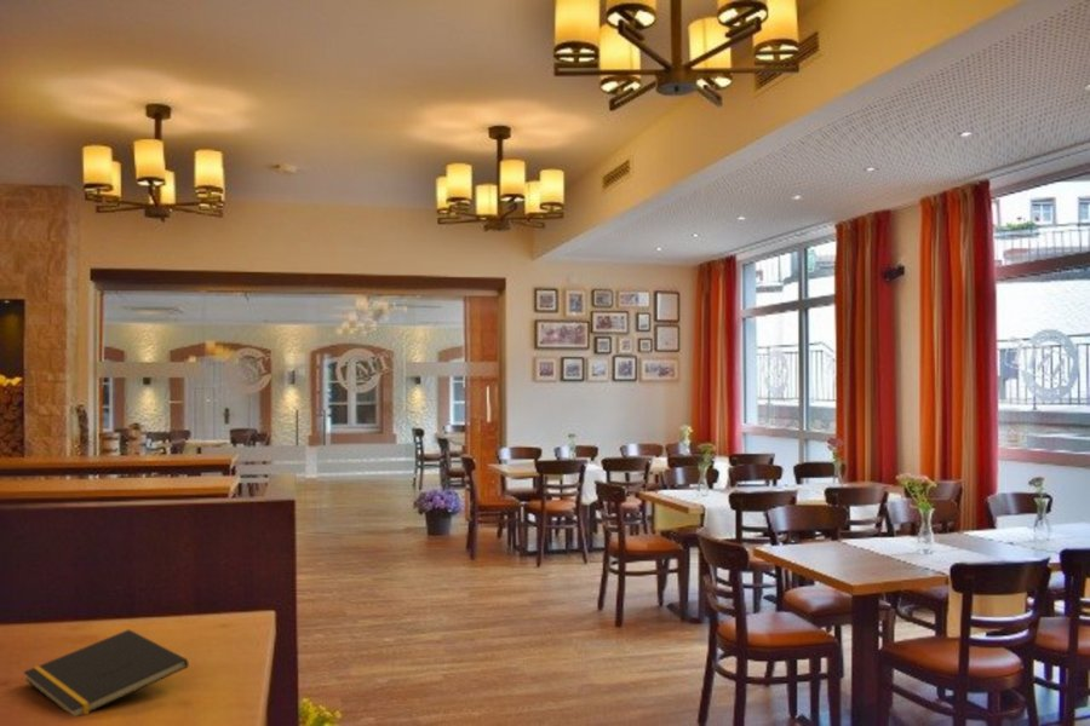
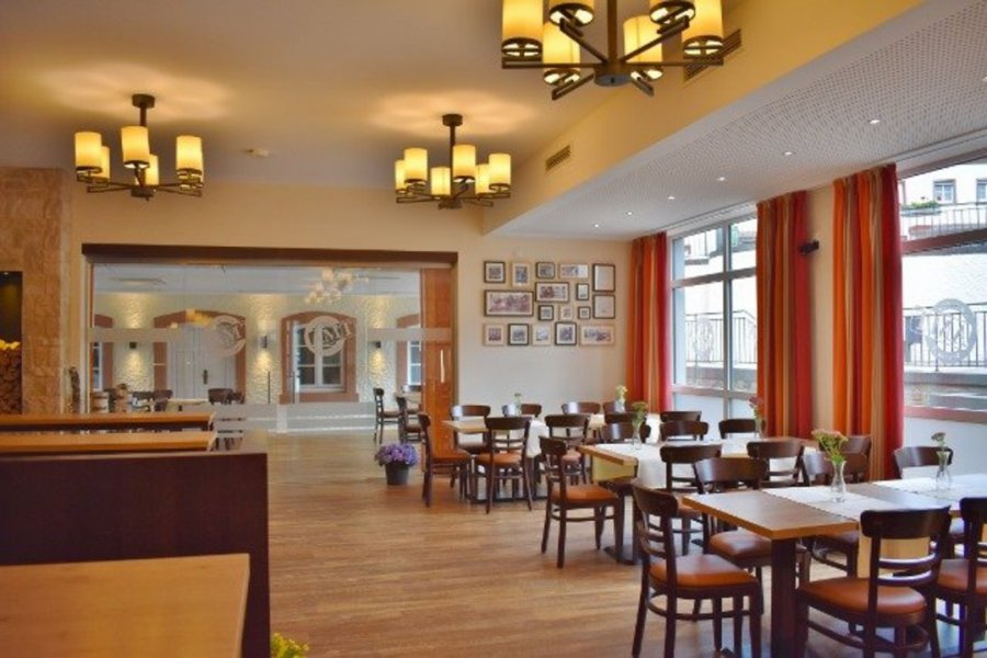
- notepad [22,628,190,718]
